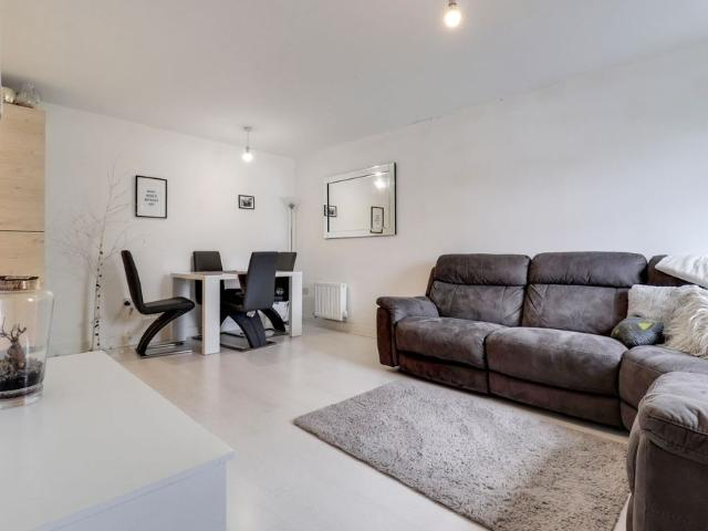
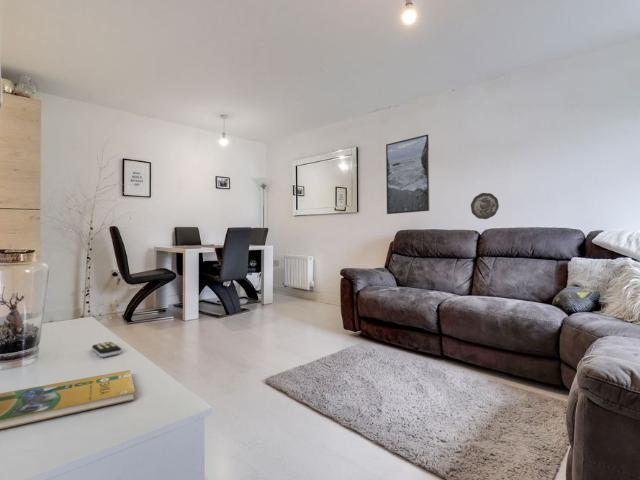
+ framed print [385,134,430,215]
+ decorative plate [470,192,500,220]
+ remote control [91,340,122,358]
+ booklet [0,369,136,430]
